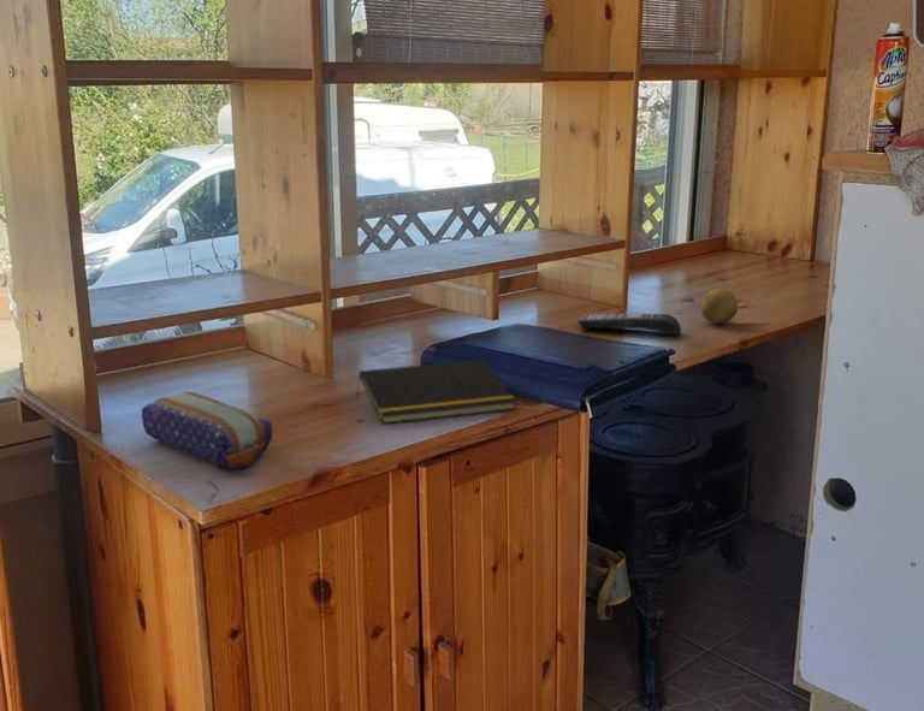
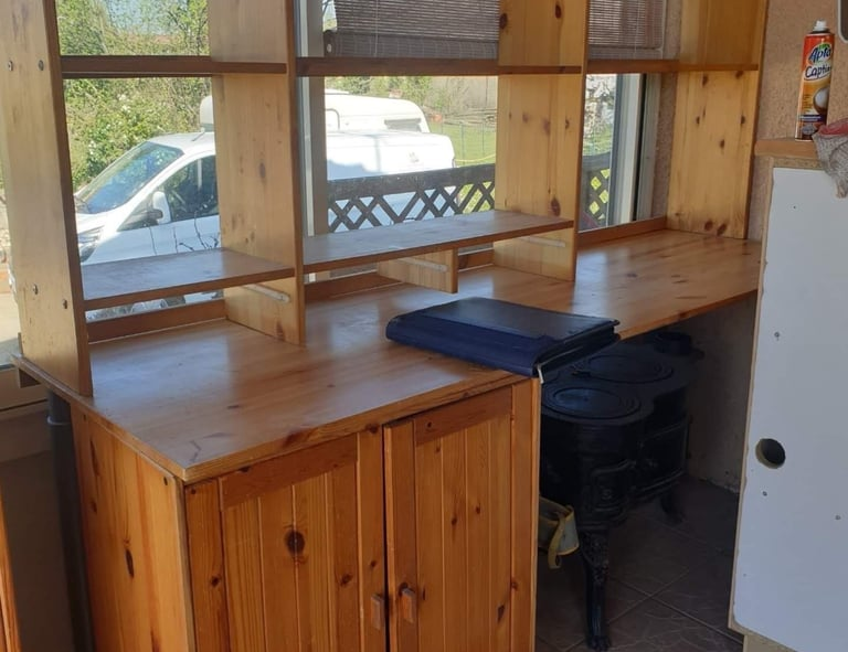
- notepad [355,359,517,425]
- pencil case [141,391,273,470]
- remote control [576,313,682,337]
- fruit [700,286,739,325]
